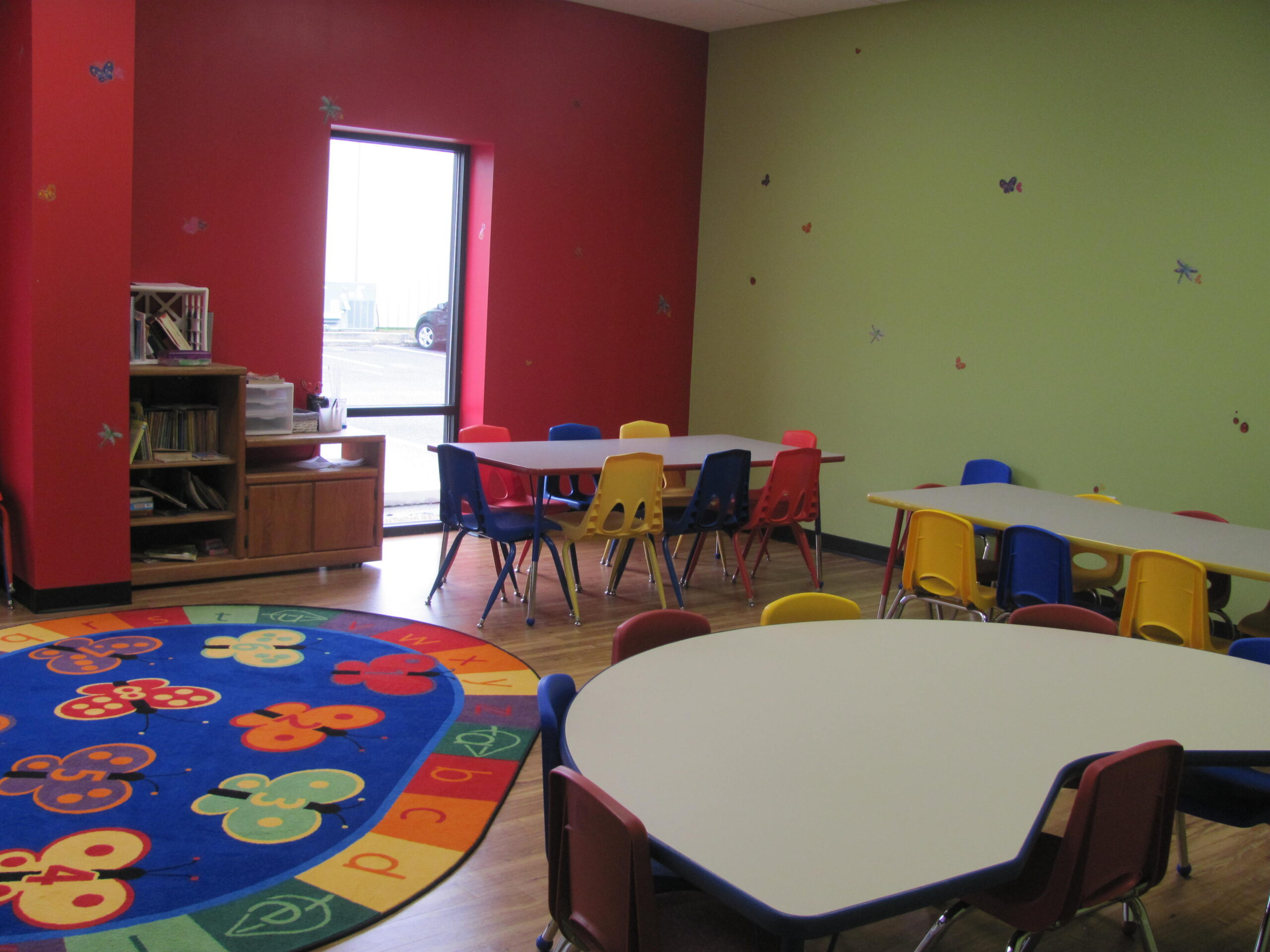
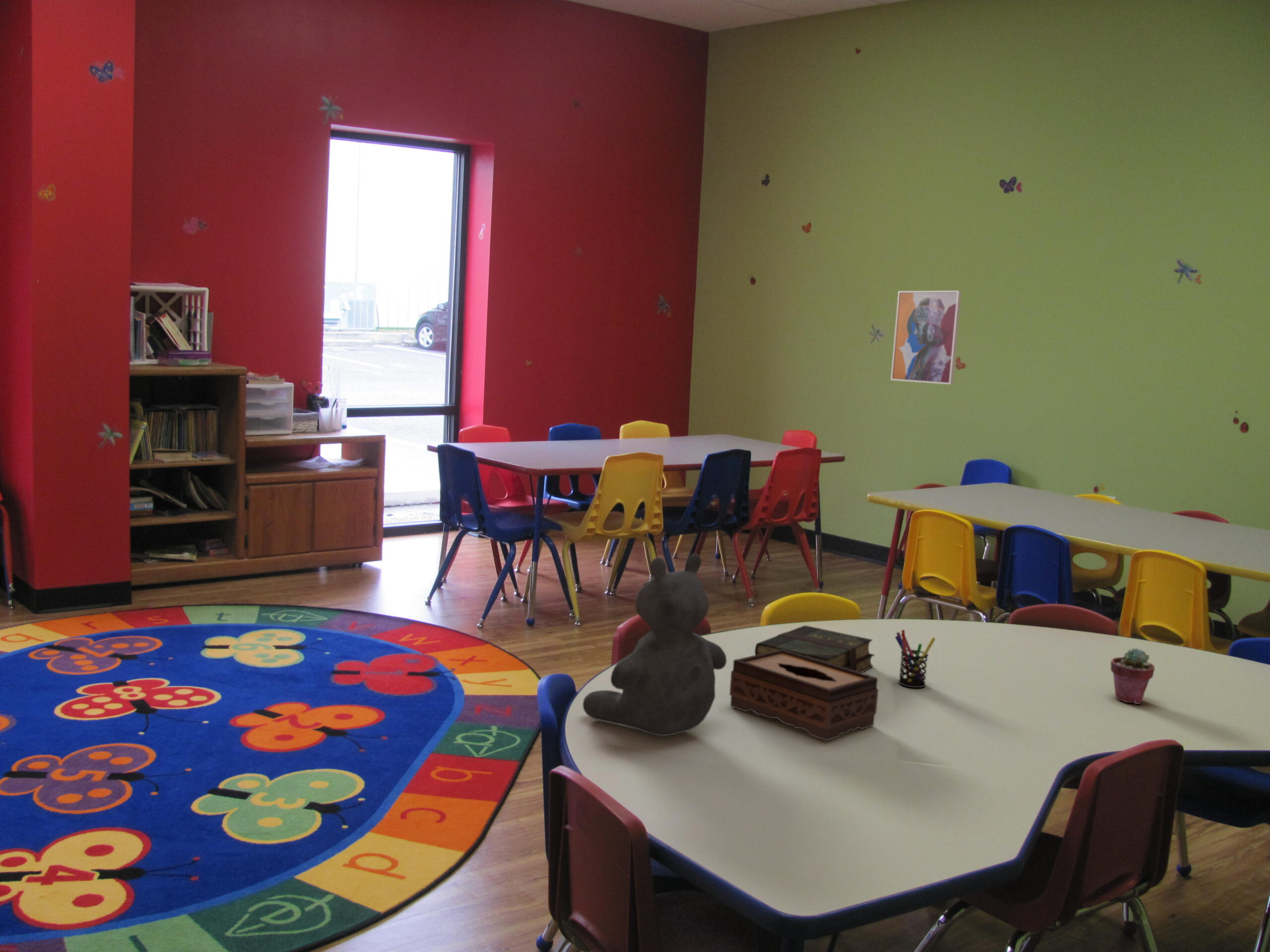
+ tissue box [729,649,879,741]
+ wall art [890,290,962,385]
+ potted succulent [1110,648,1155,705]
+ book [754,625,875,673]
+ teddy bear [582,553,727,736]
+ pen holder [894,629,936,688]
